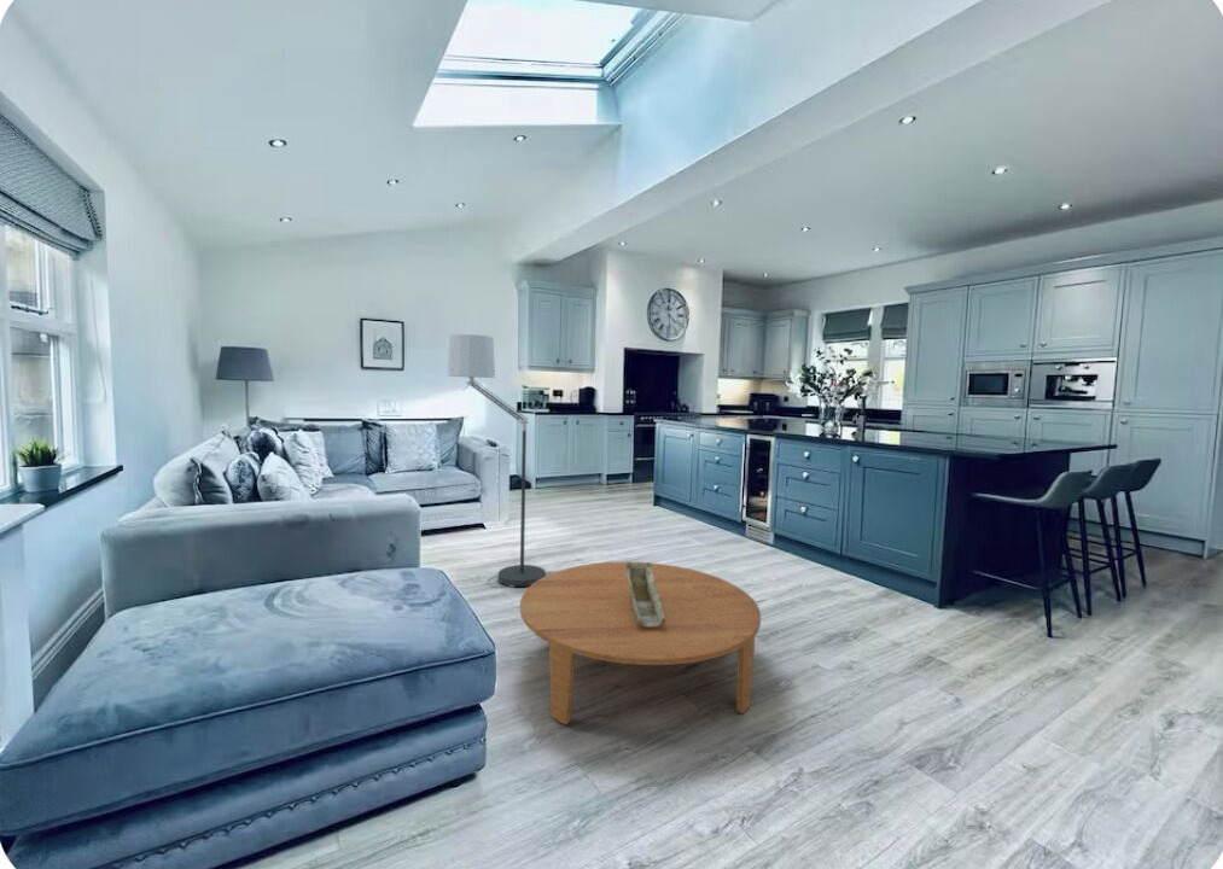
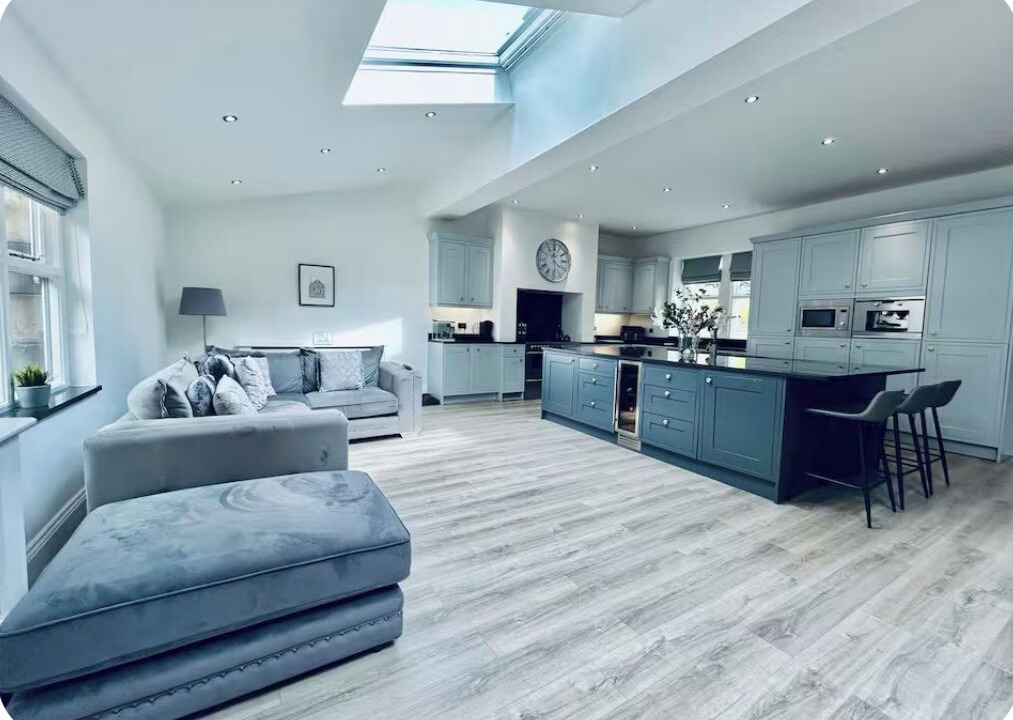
- coffee table [519,561,762,725]
- decorative bowl [627,560,665,626]
- floor lamp [447,333,547,589]
